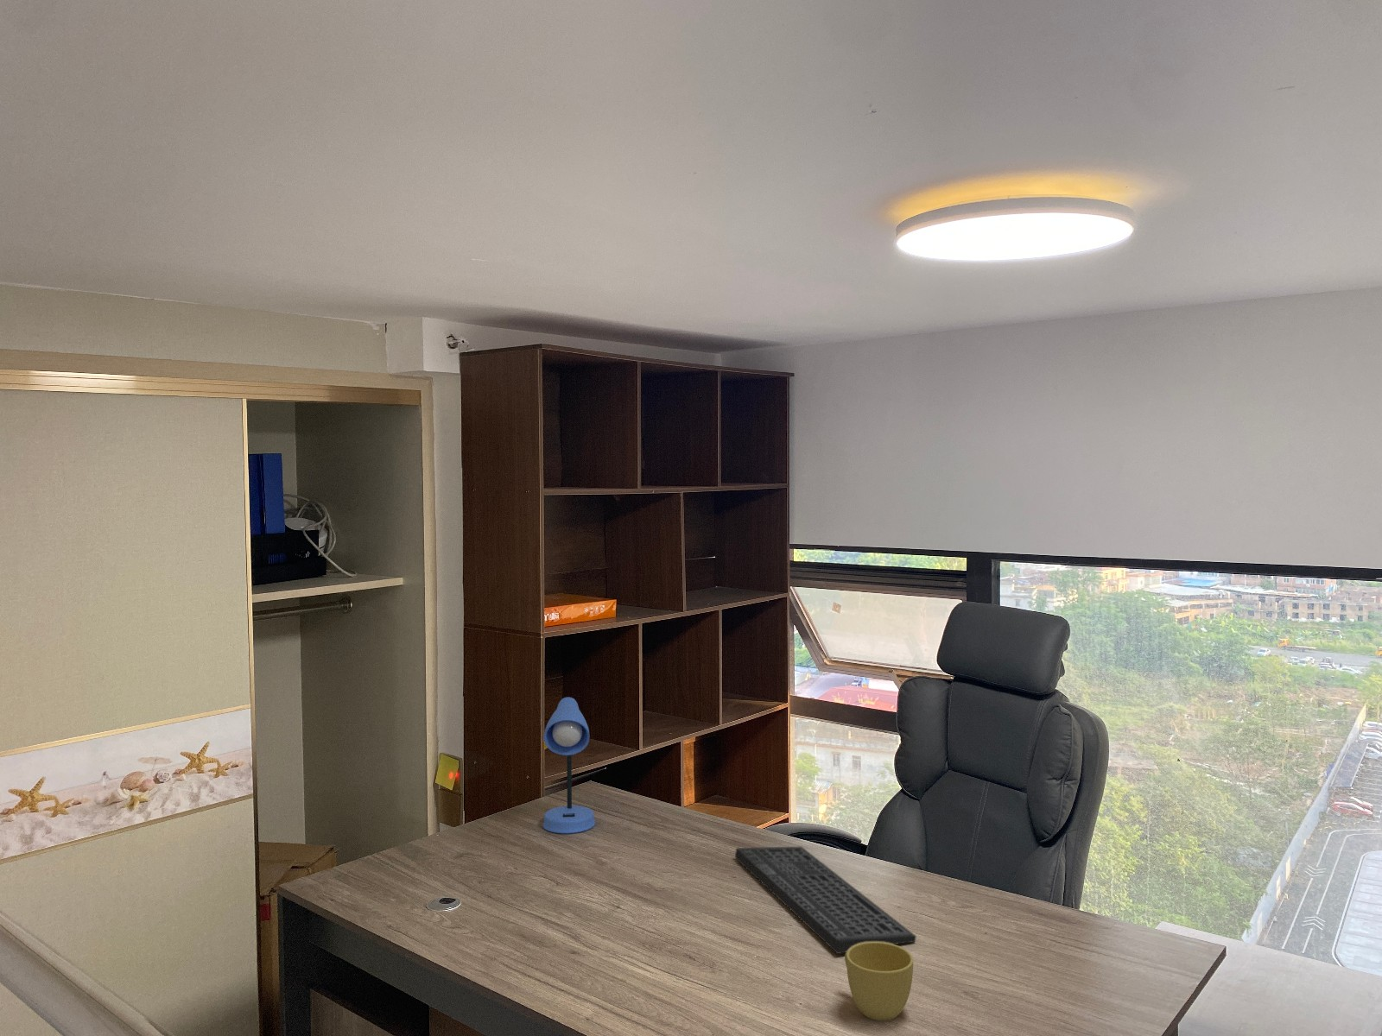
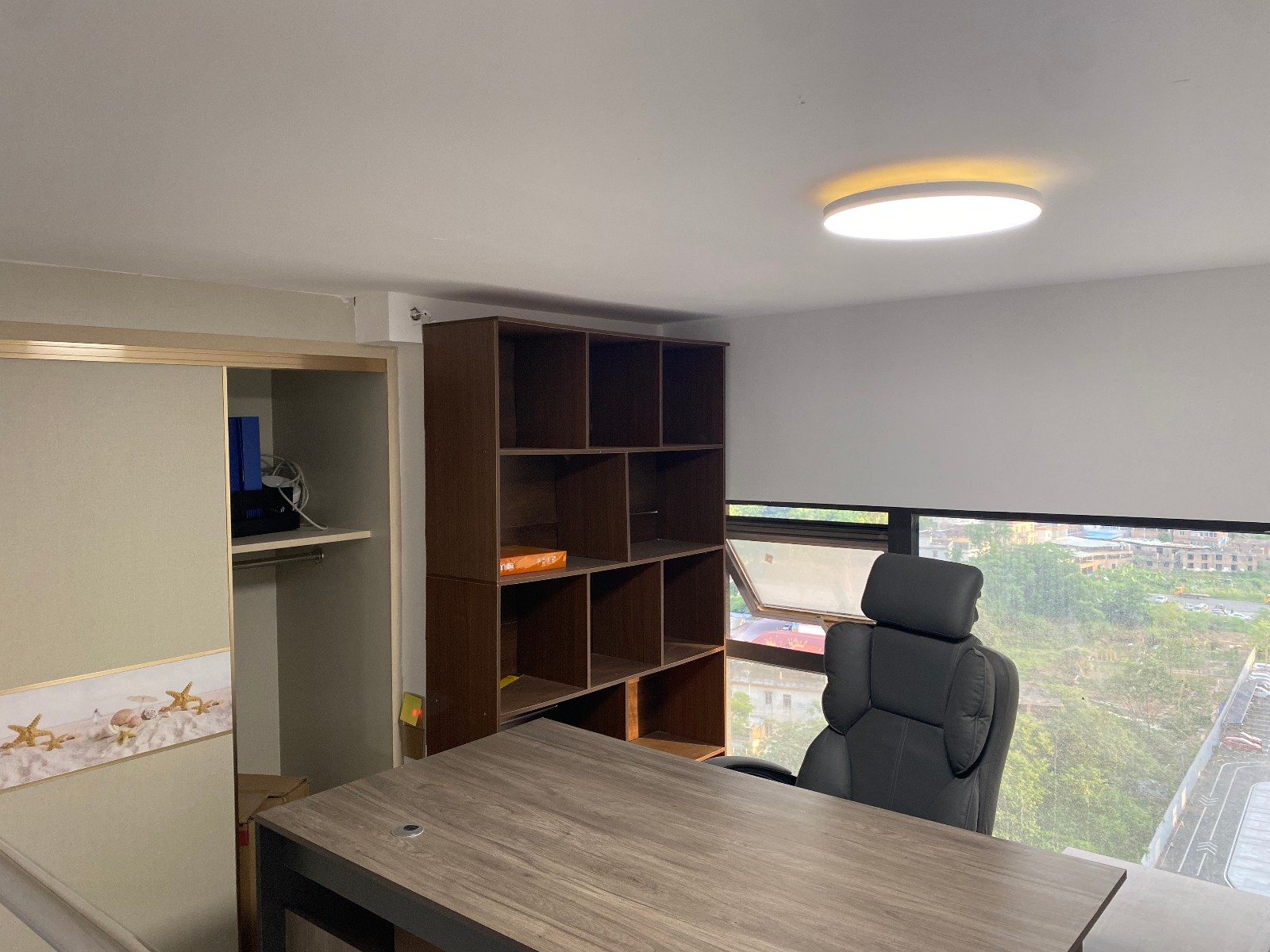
- cup [843,942,914,1022]
- desk lamp [542,696,596,834]
- keyboard [735,846,917,954]
